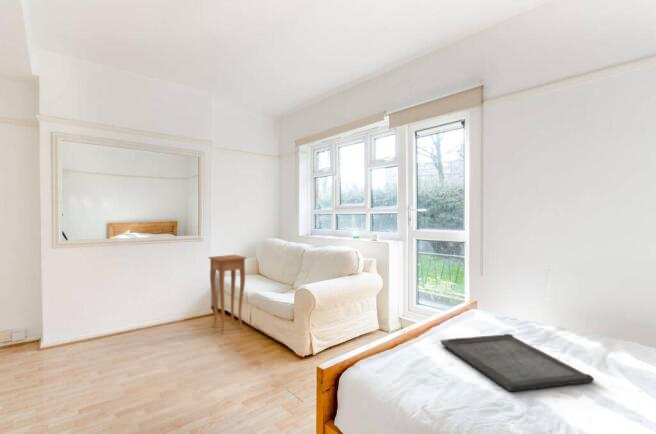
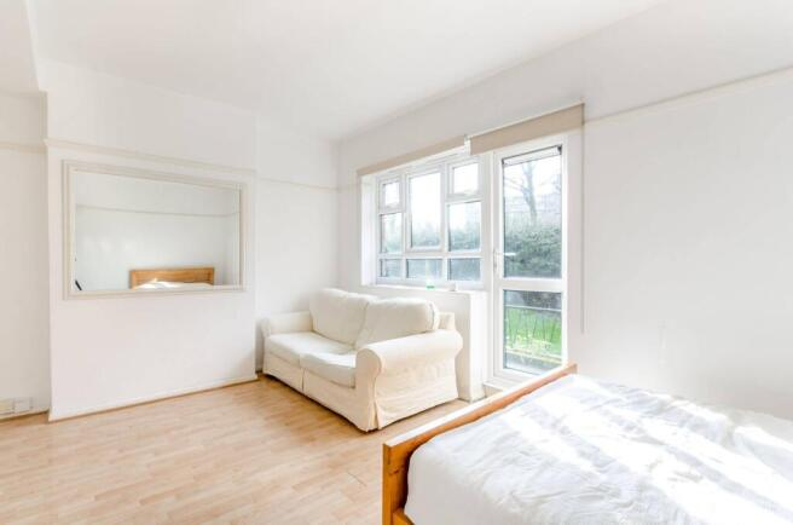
- side table [208,254,248,335]
- serving tray [439,333,595,392]
